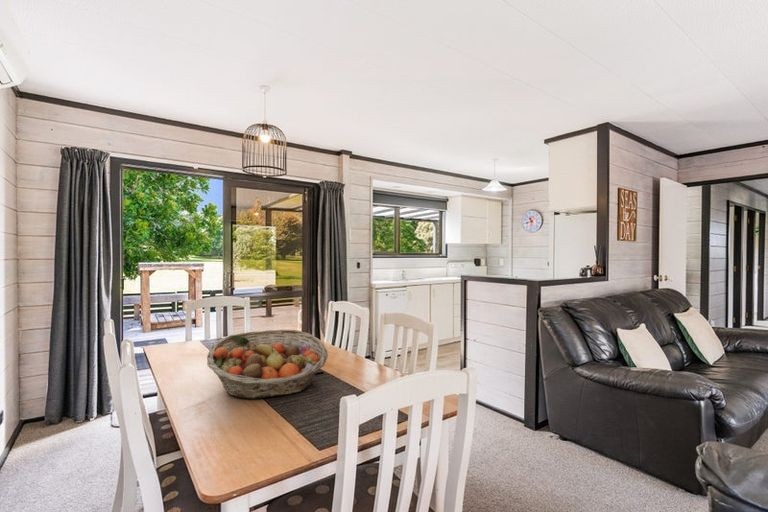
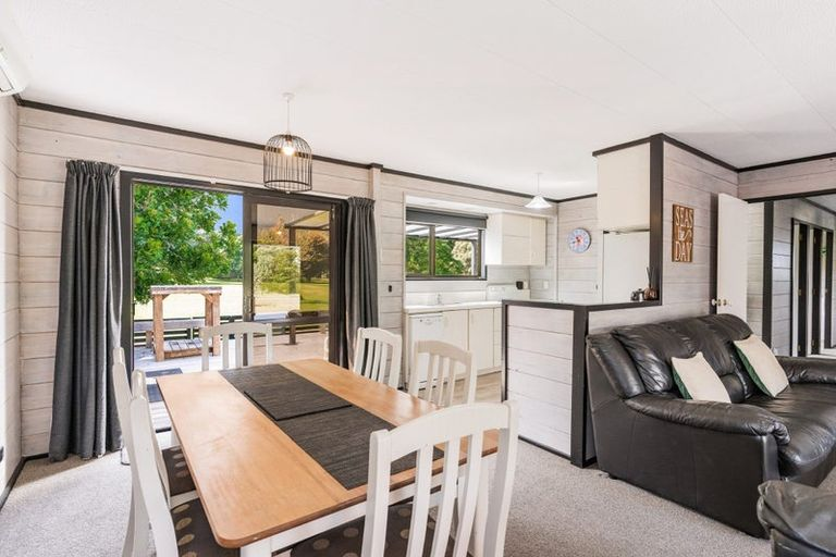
- fruit basket [206,328,329,400]
